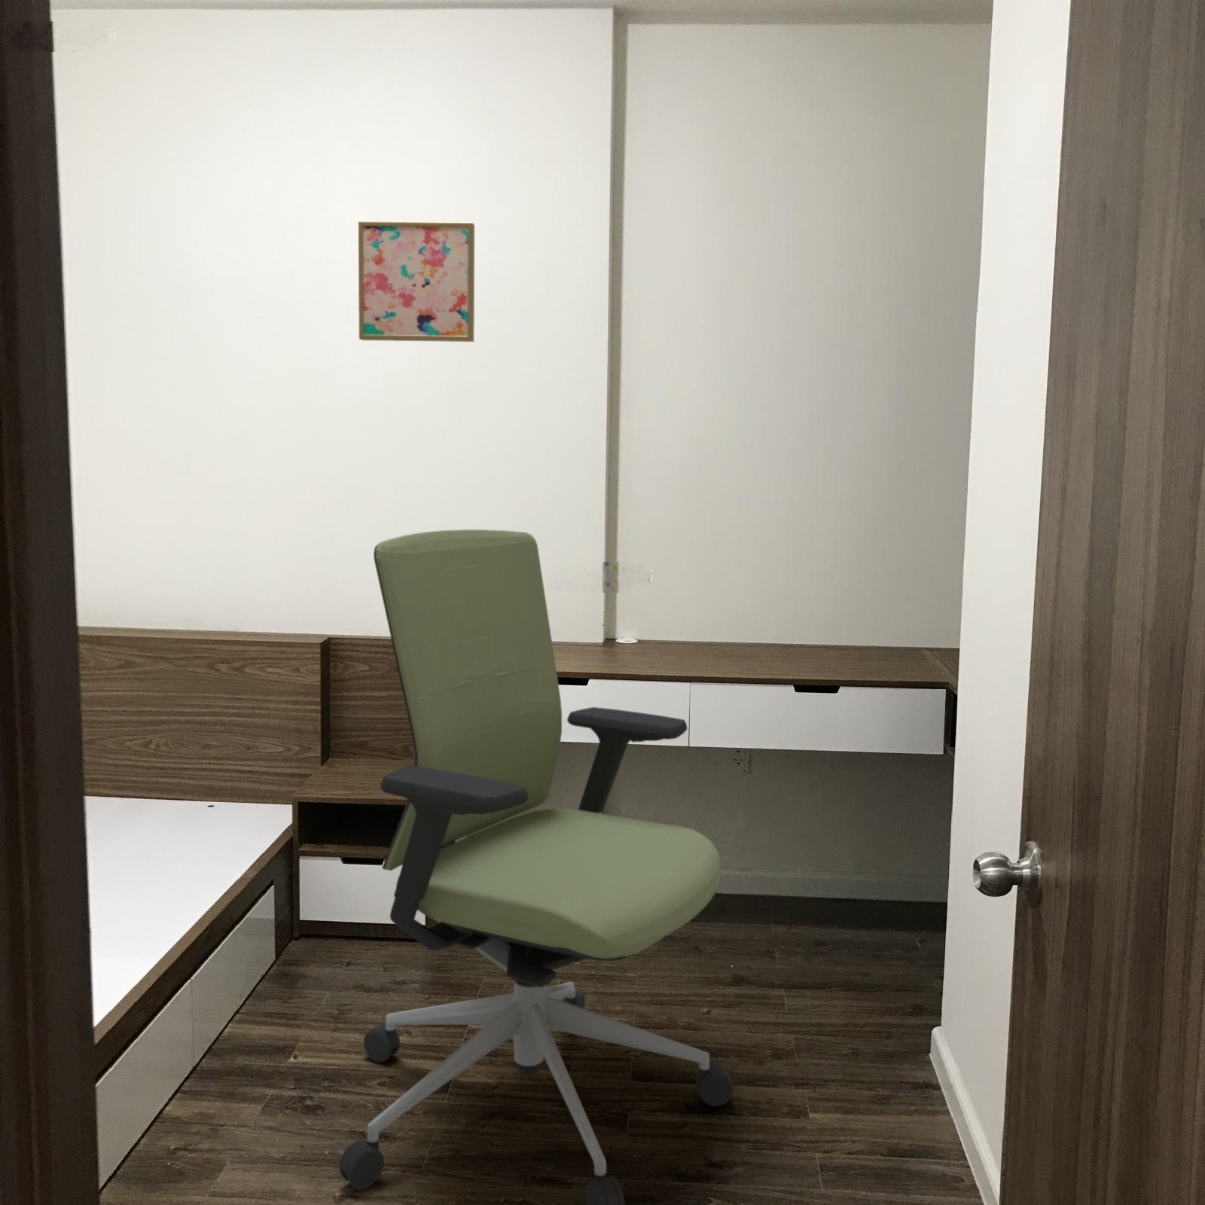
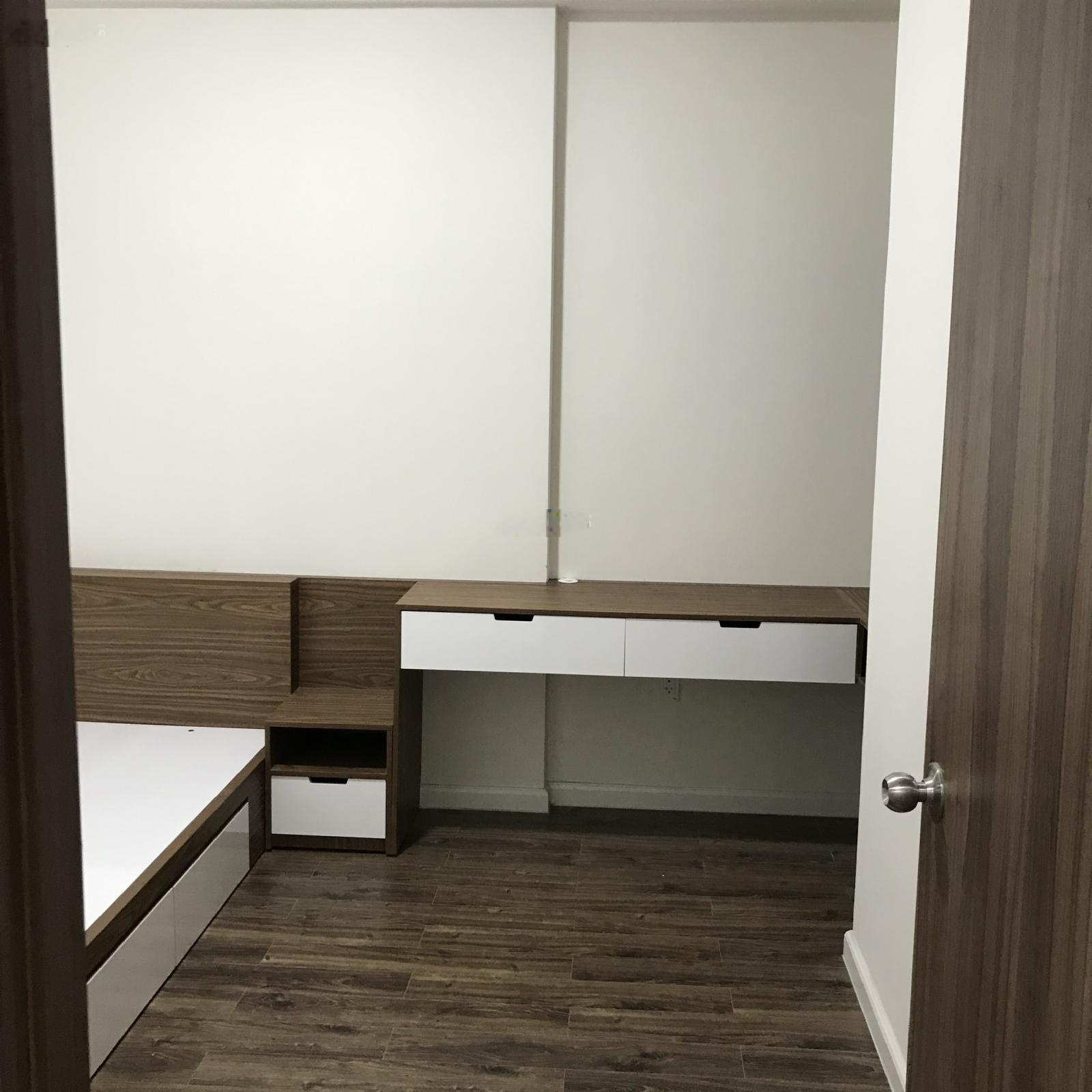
- wall art [358,221,476,343]
- office chair [338,529,735,1205]
